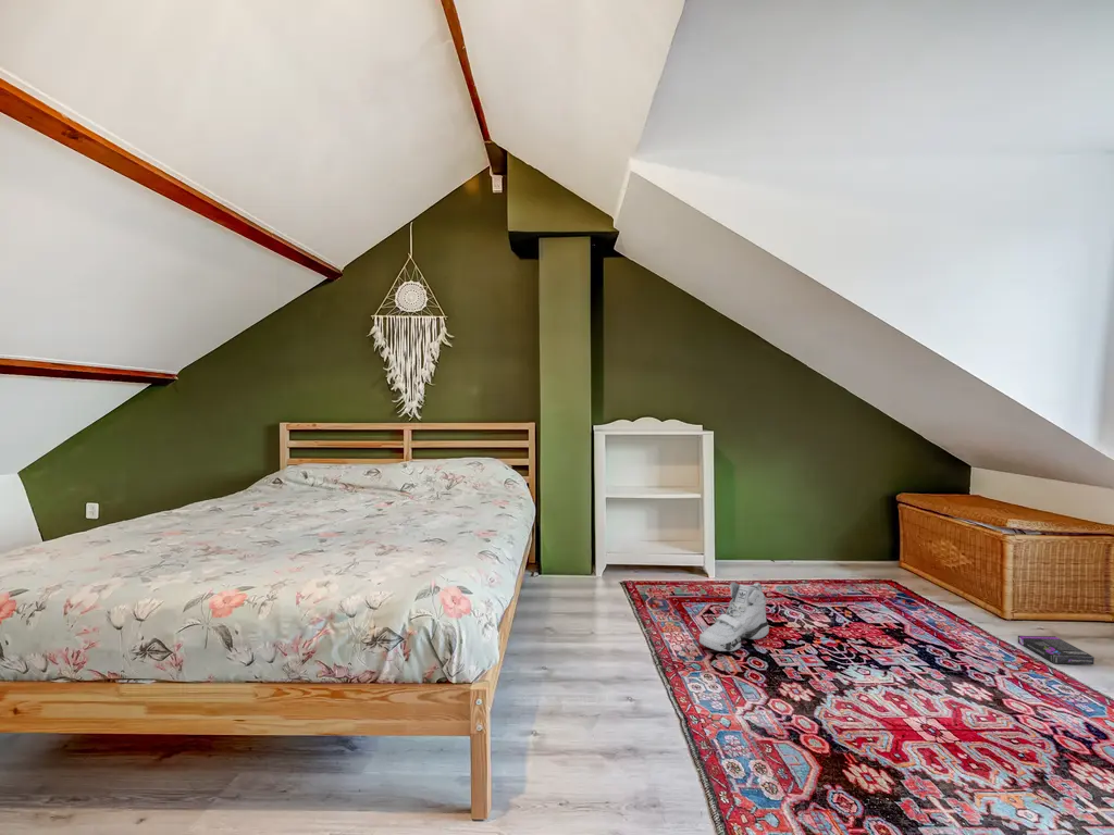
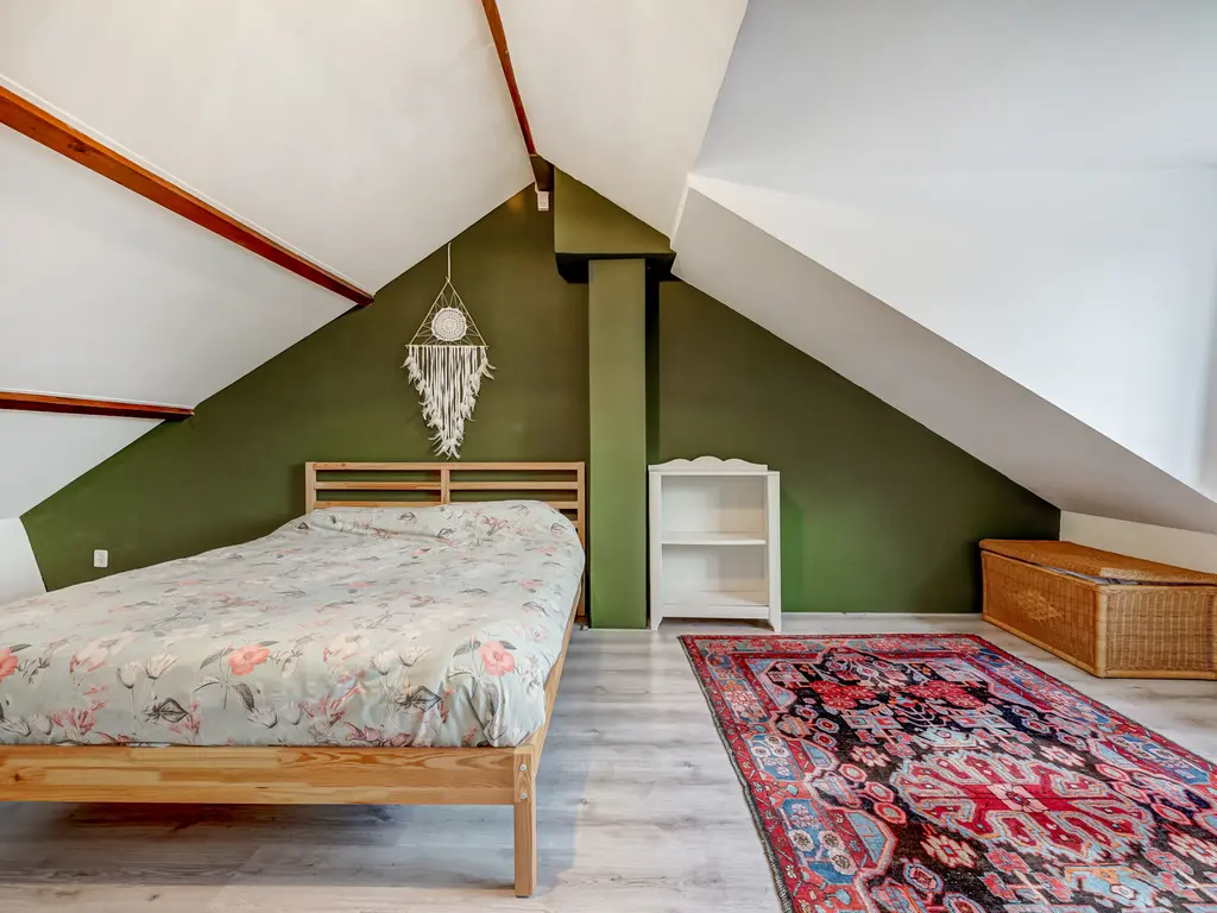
- sneaker [698,582,770,652]
- box [1017,635,1096,665]
